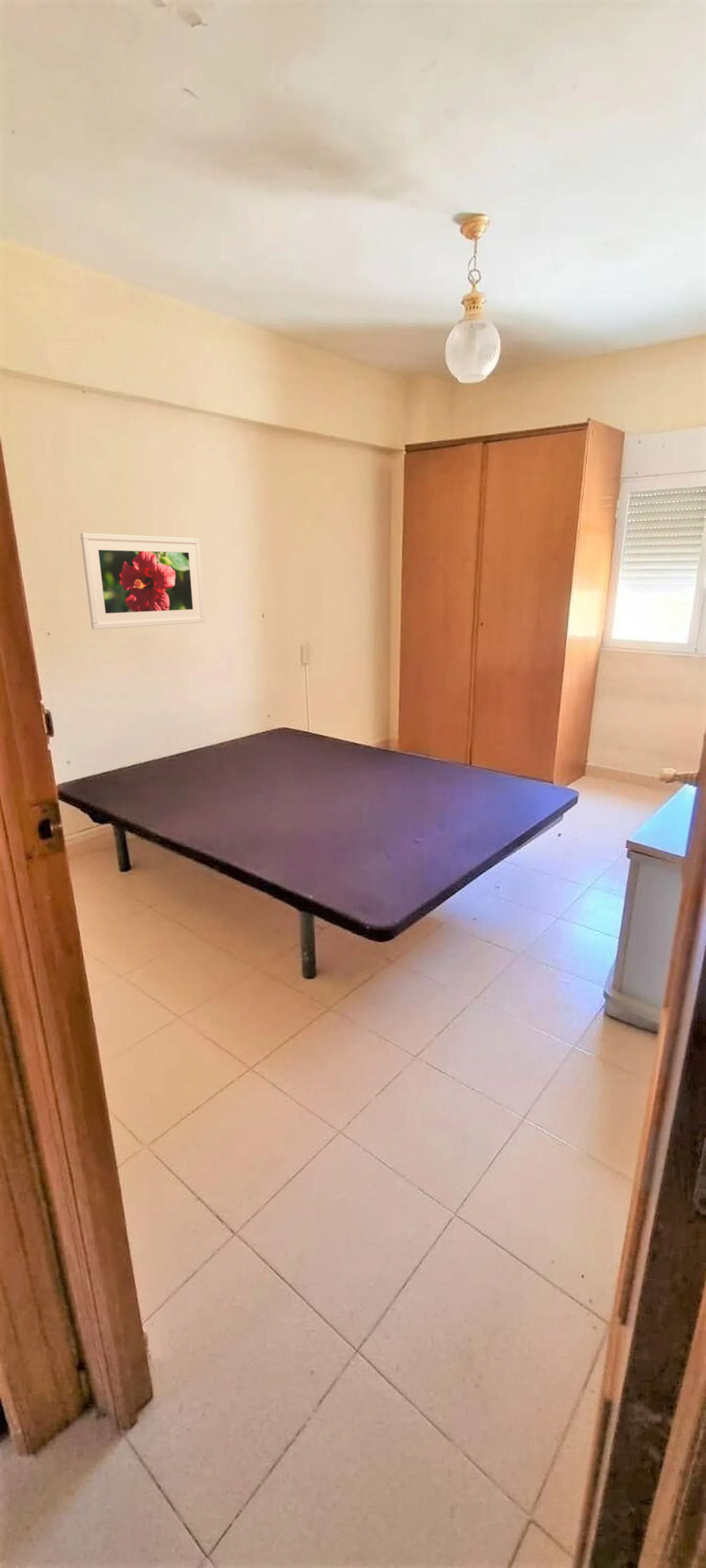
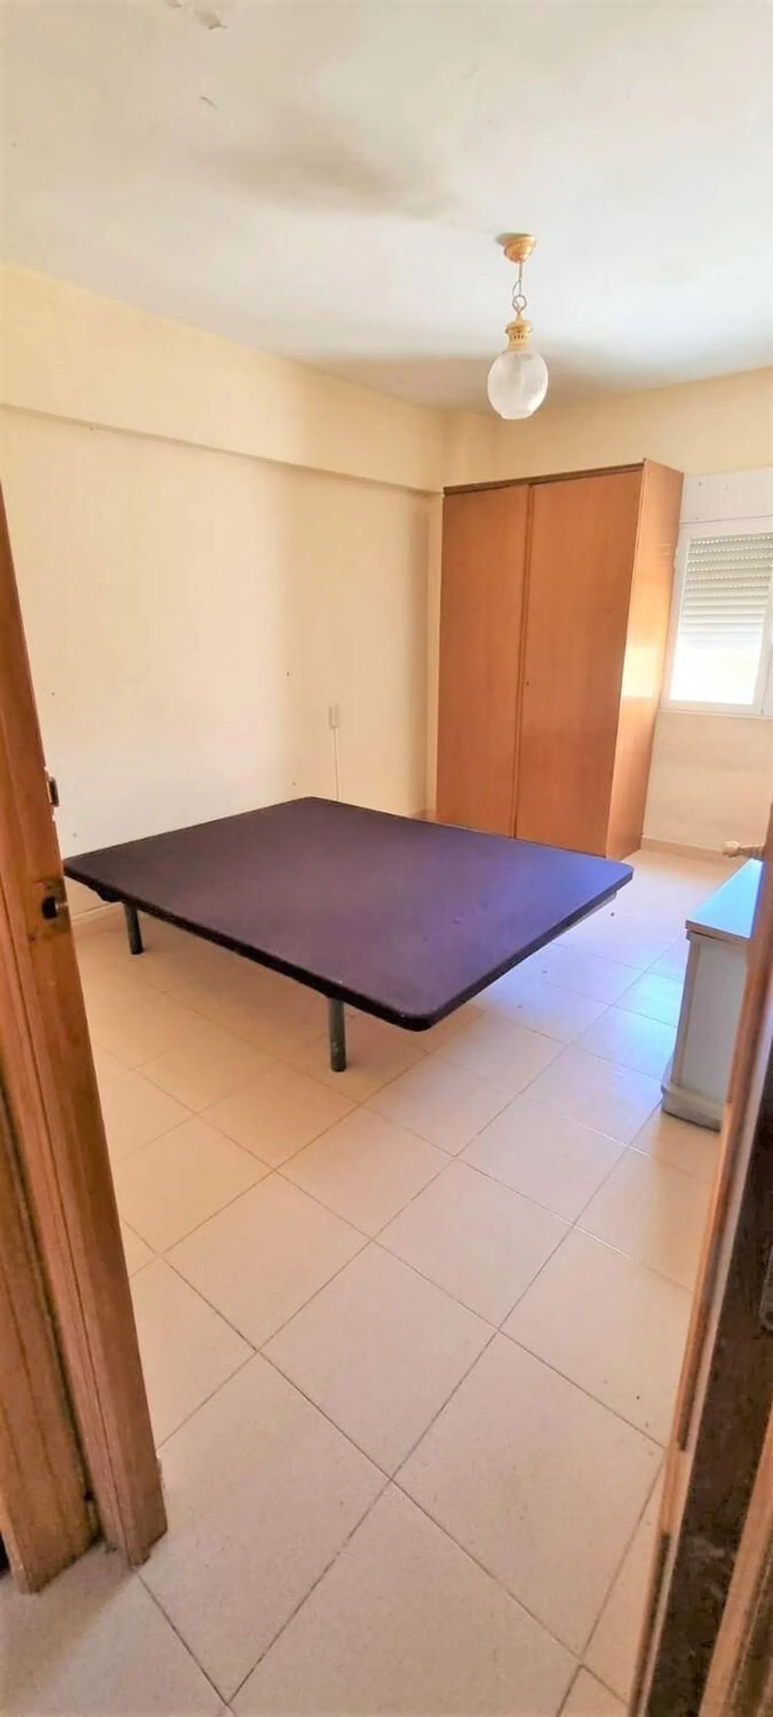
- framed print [80,533,206,630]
